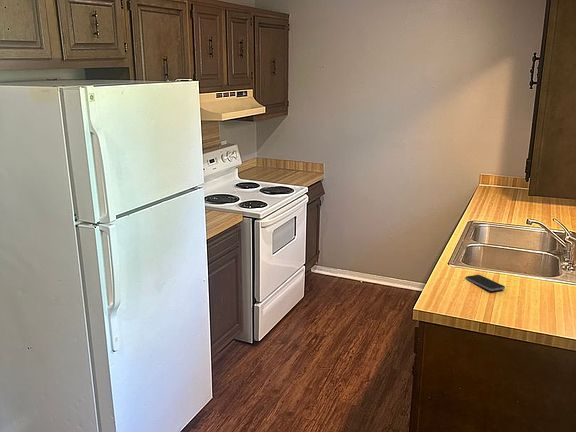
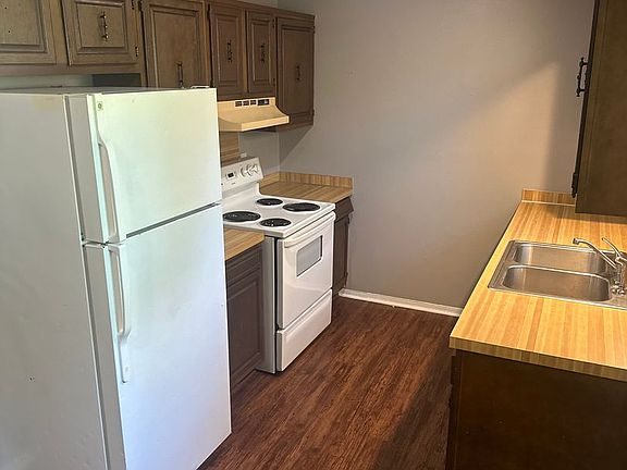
- smartphone [465,274,506,292]
